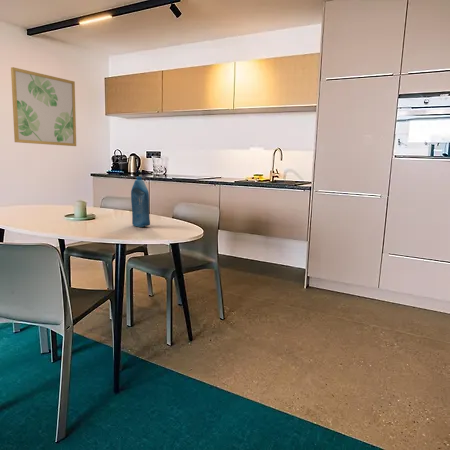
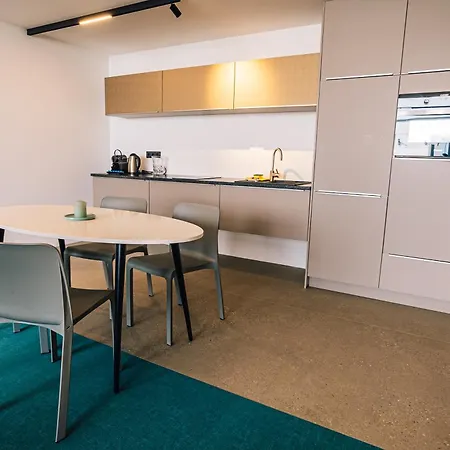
- wall art [10,66,77,147]
- bottle [130,176,151,228]
